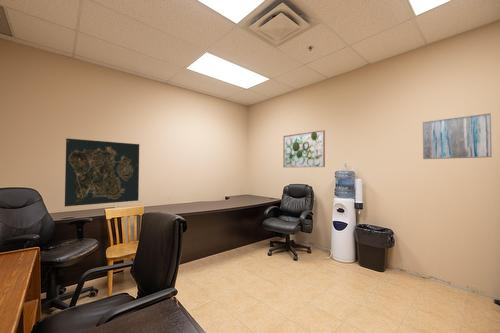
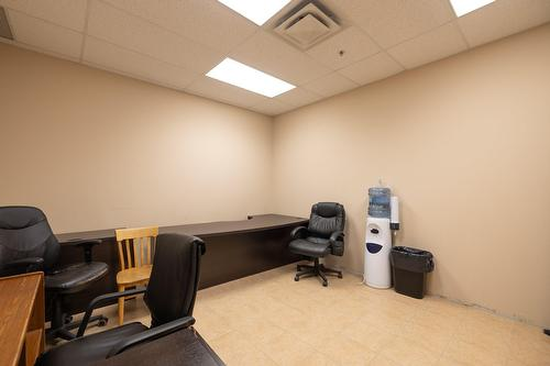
- wall art [282,129,326,169]
- wall art [422,112,493,160]
- map [64,137,140,208]
